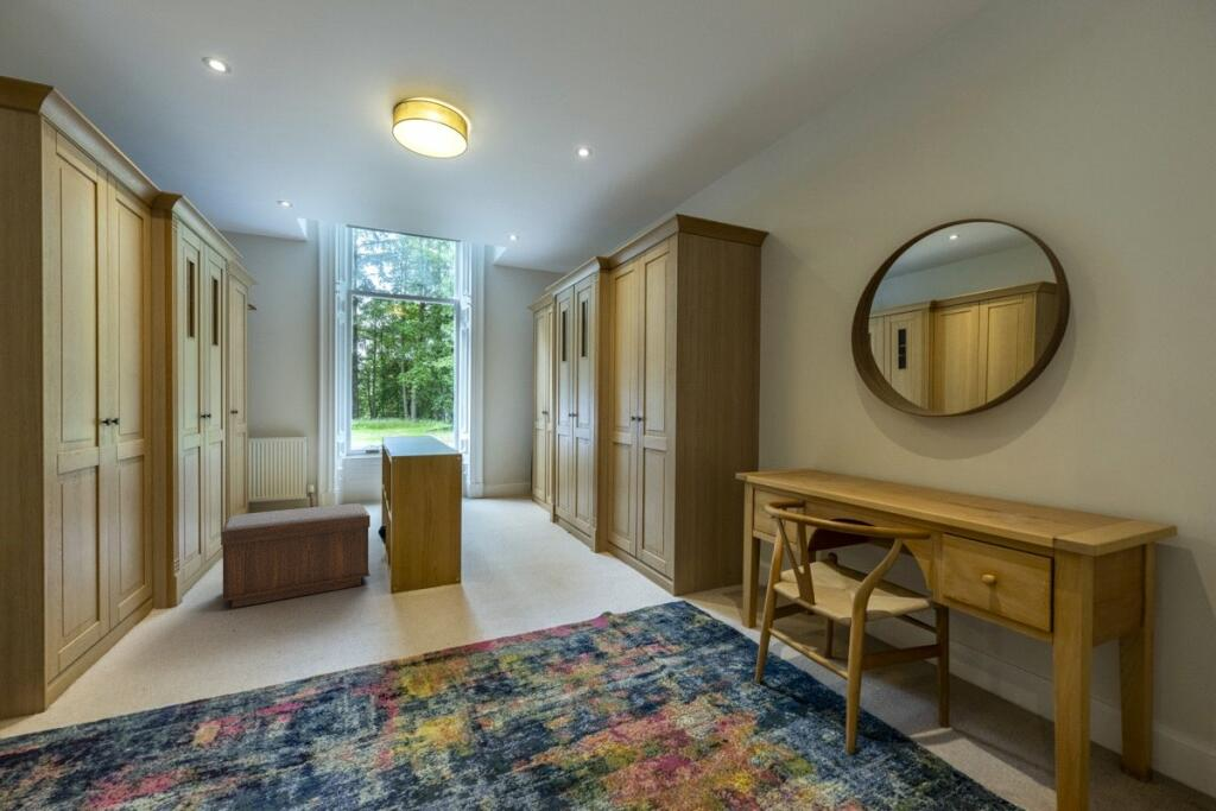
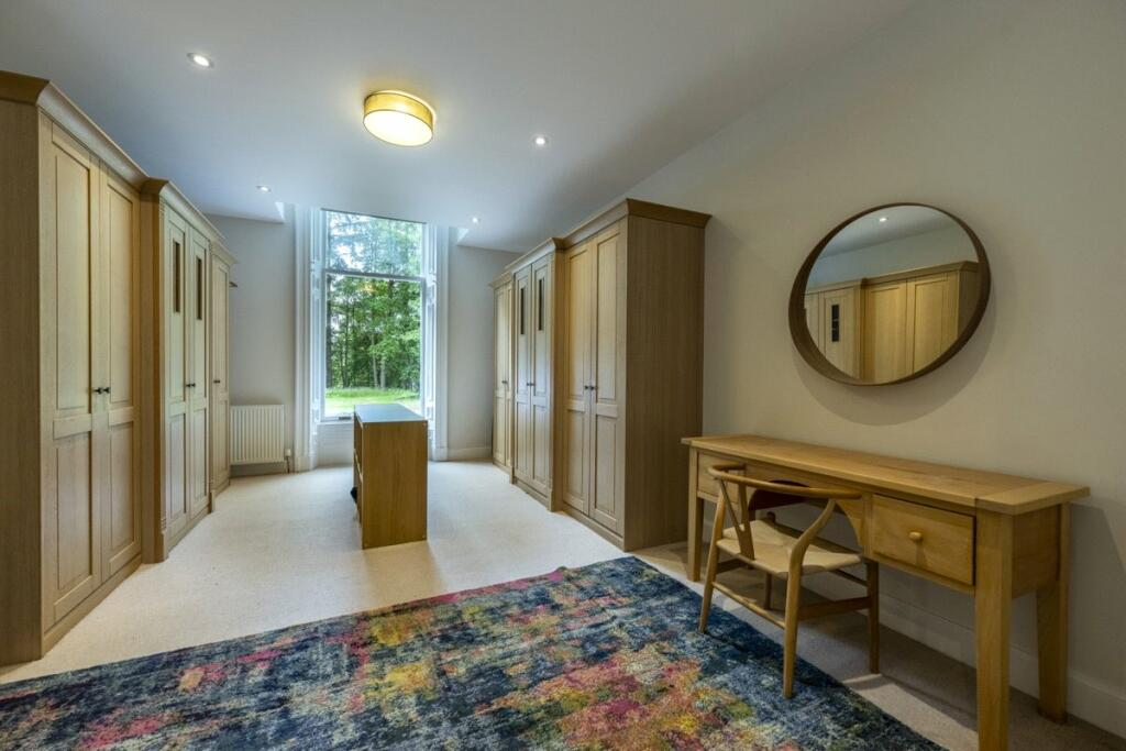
- bench [220,502,372,609]
